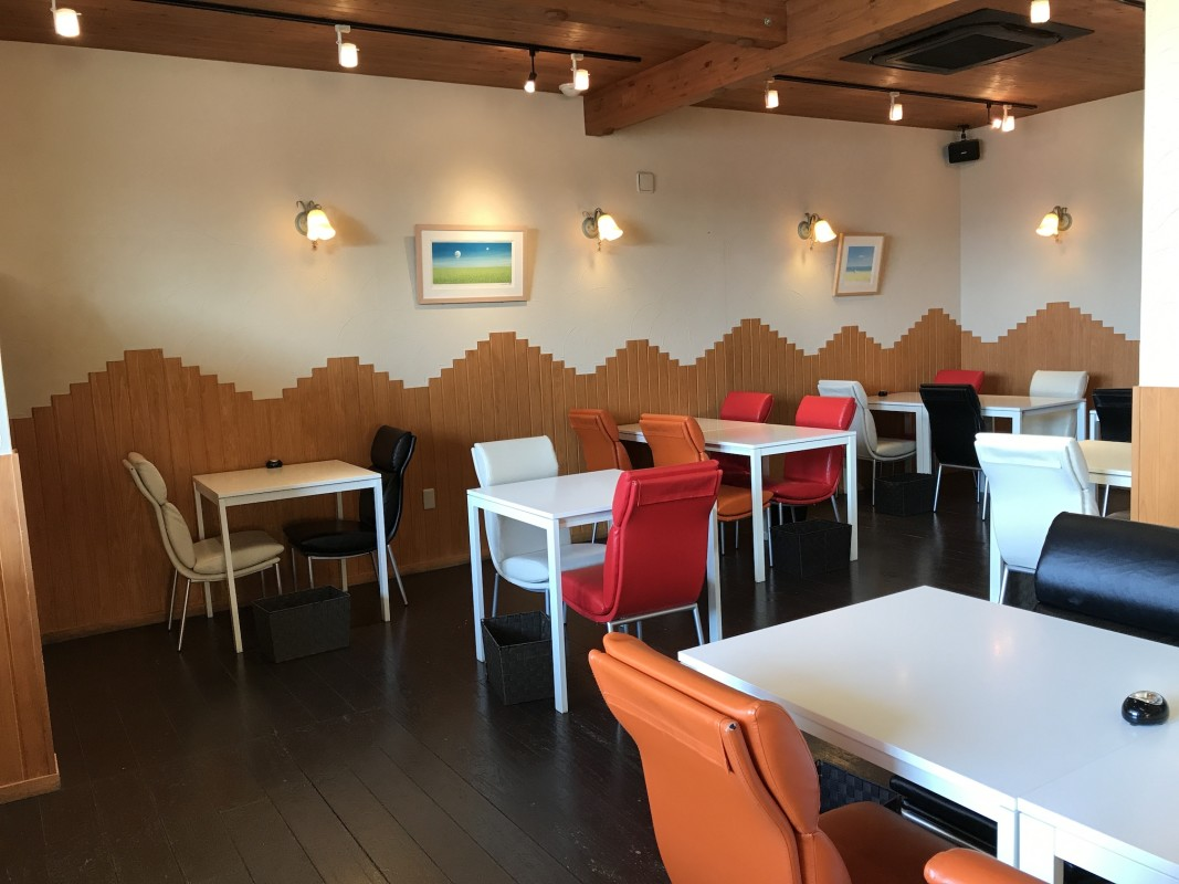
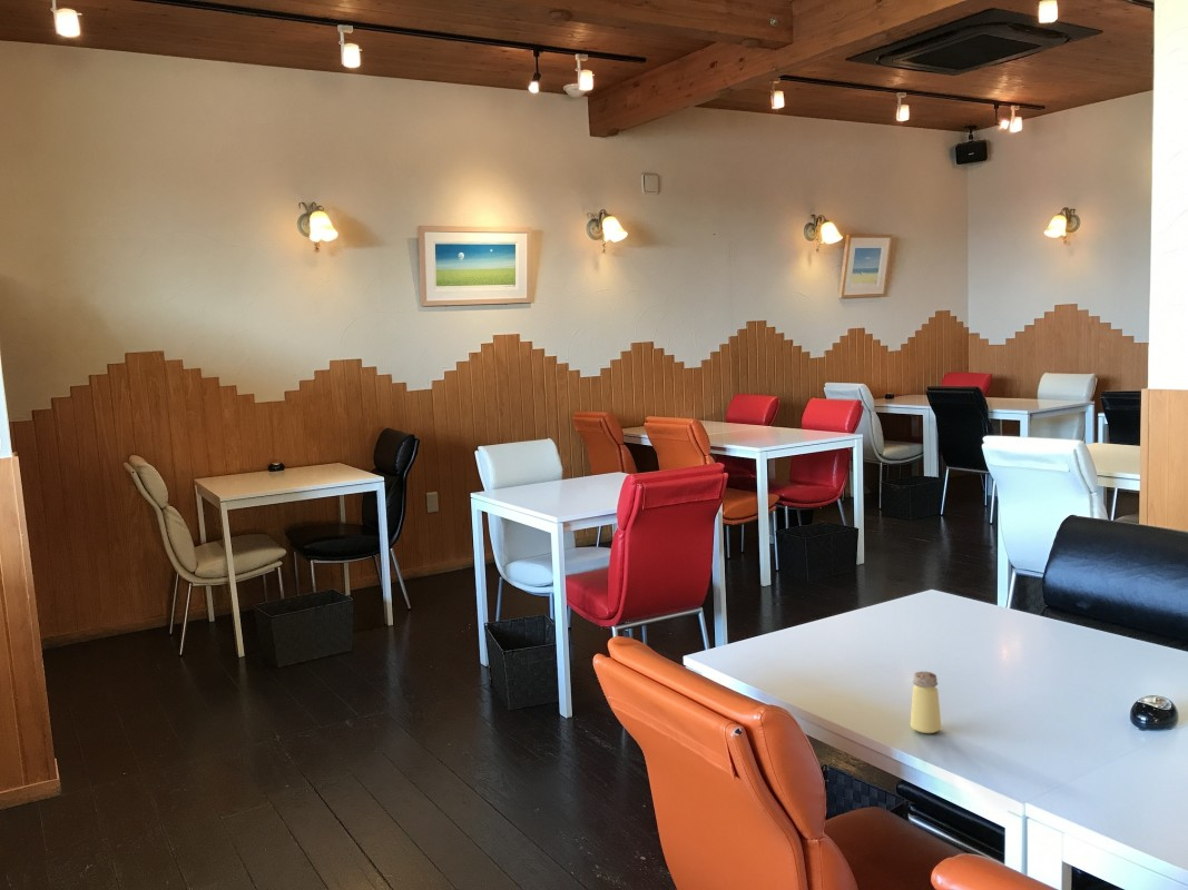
+ saltshaker [910,671,942,734]
